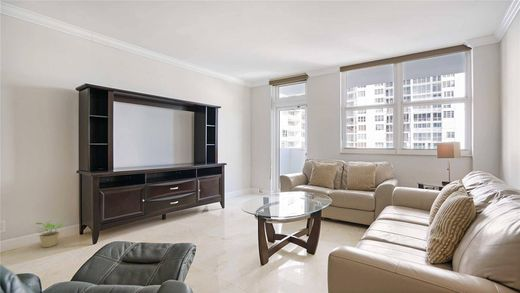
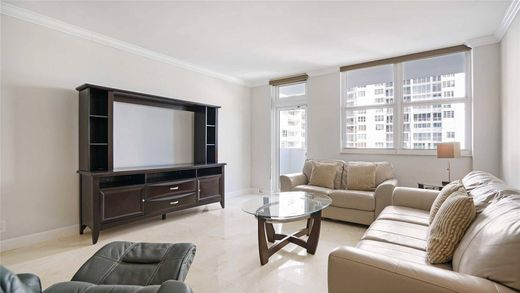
- potted plant [31,219,65,248]
